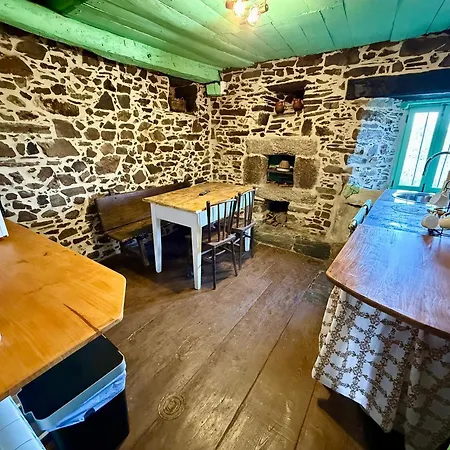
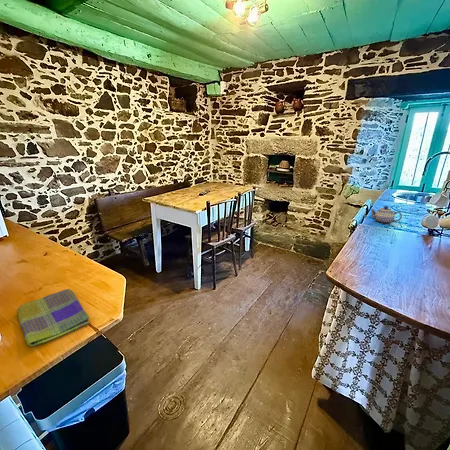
+ teapot [370,205,403,224]
+ dish towel [16,288,90,347]
